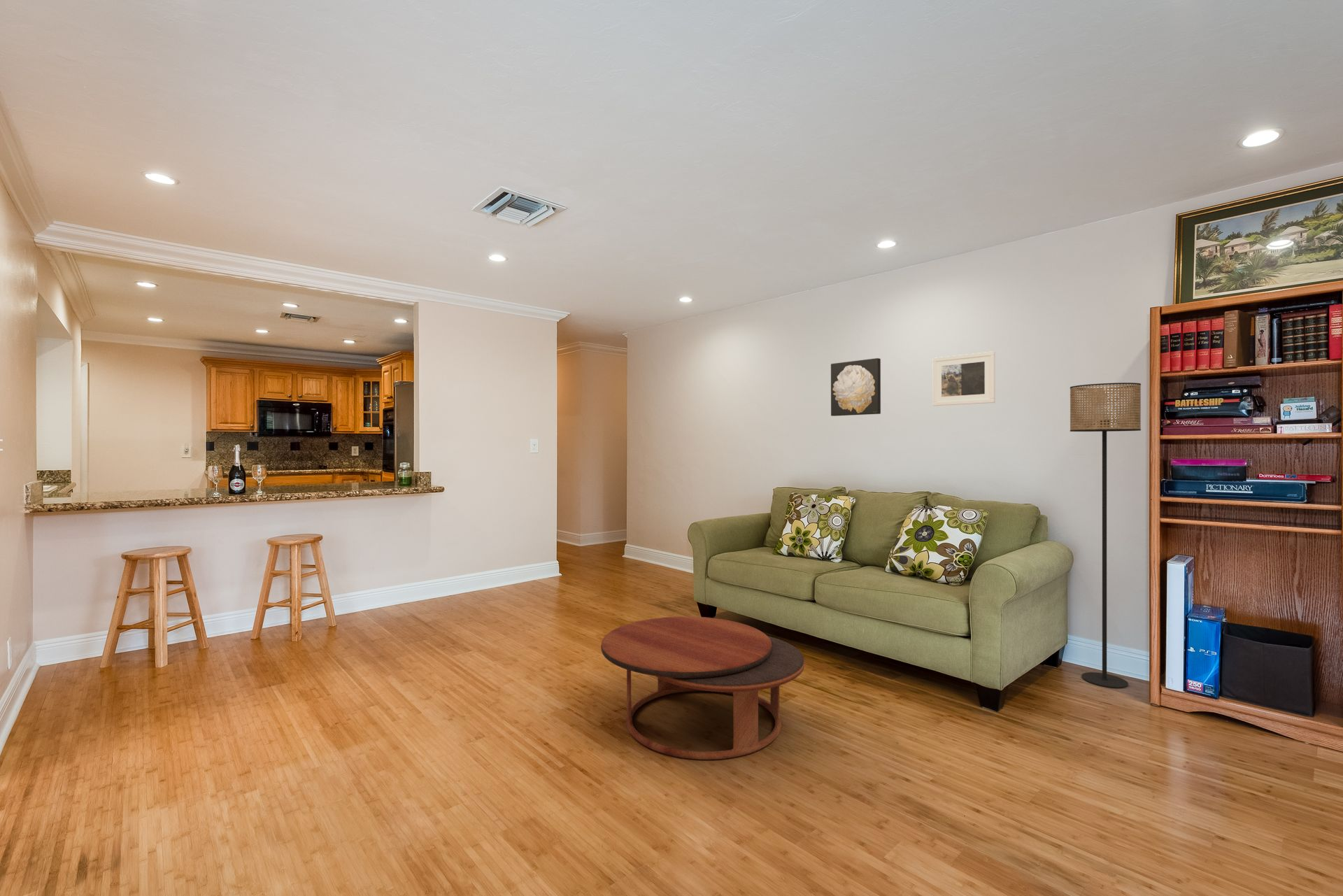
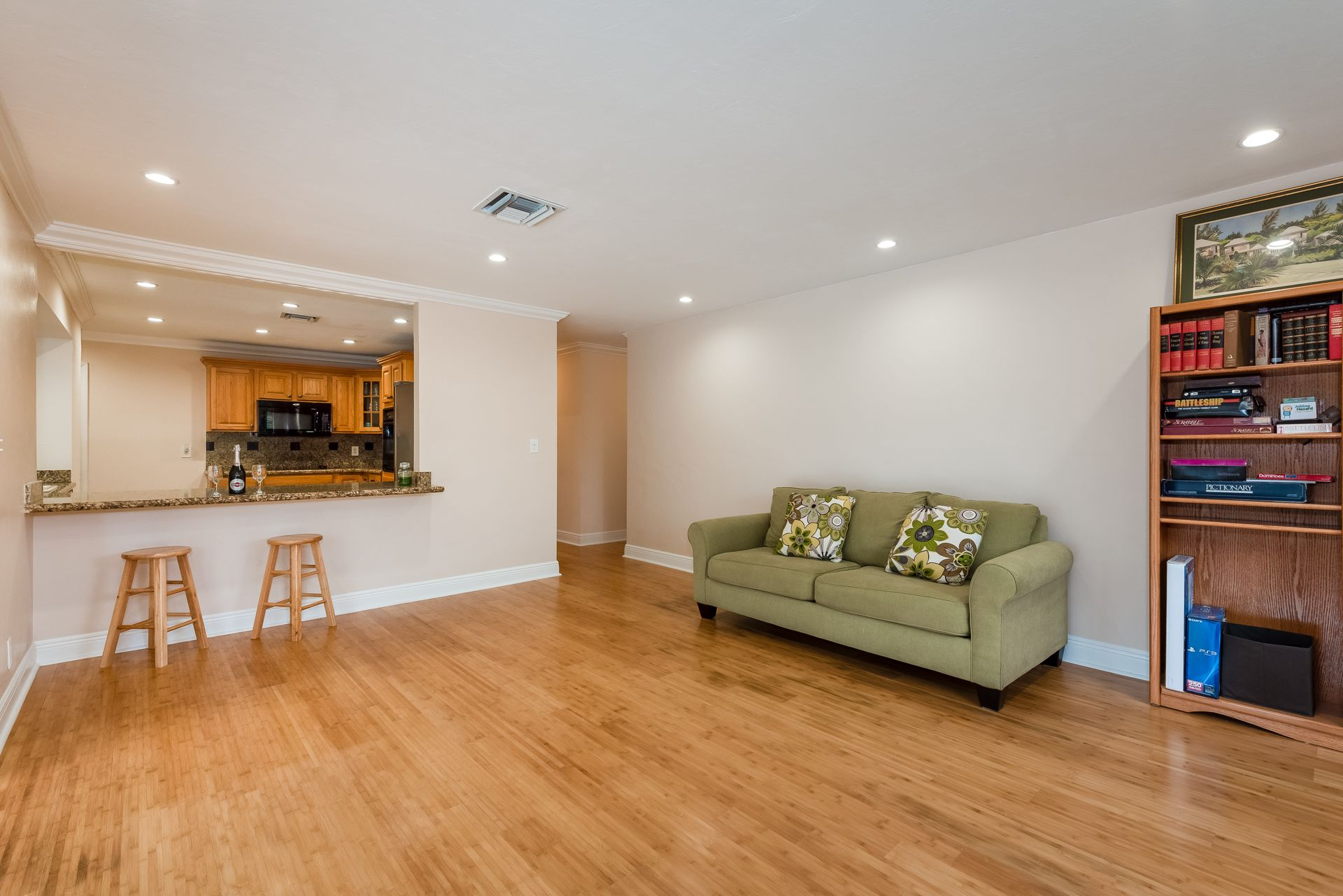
- coffee table [600,616,805,760]
- wall art [830,357,881,417]
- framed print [932,350,996,406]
- floor lamp [1070,382,1142,689]
